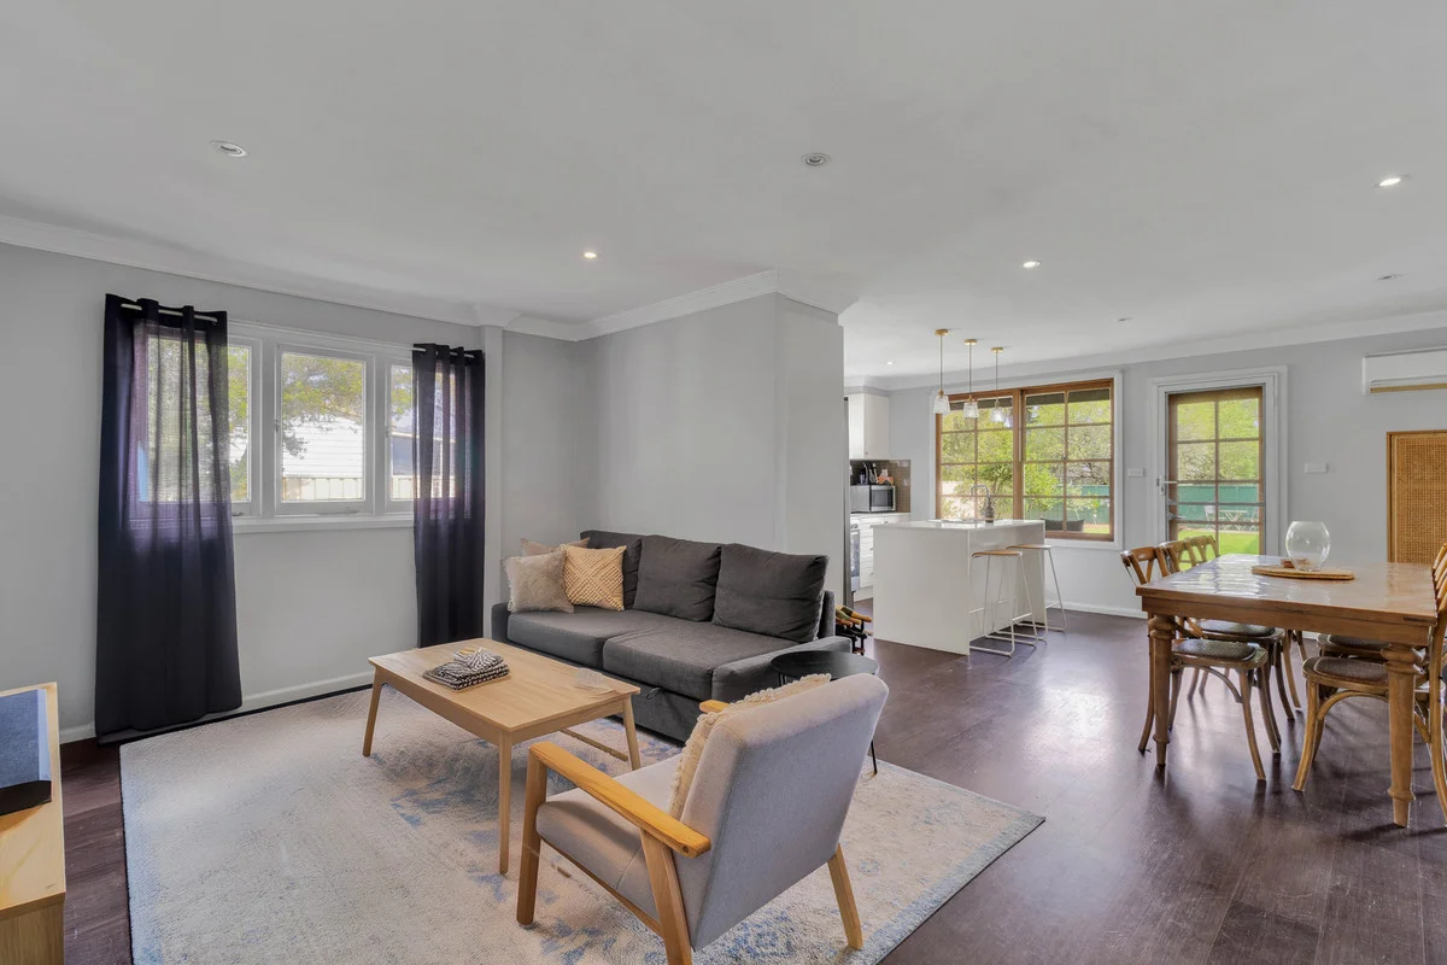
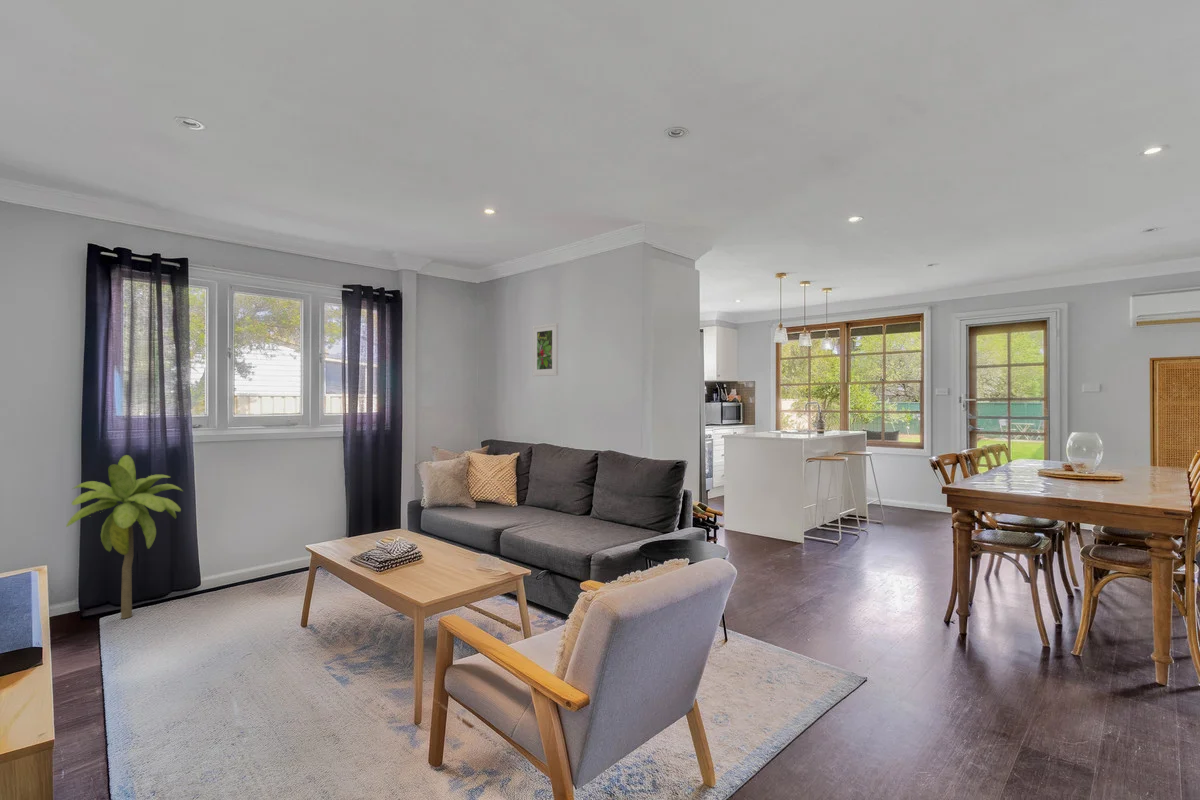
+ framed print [532,322,559,377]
+ palm tree [65,454,185,620]
